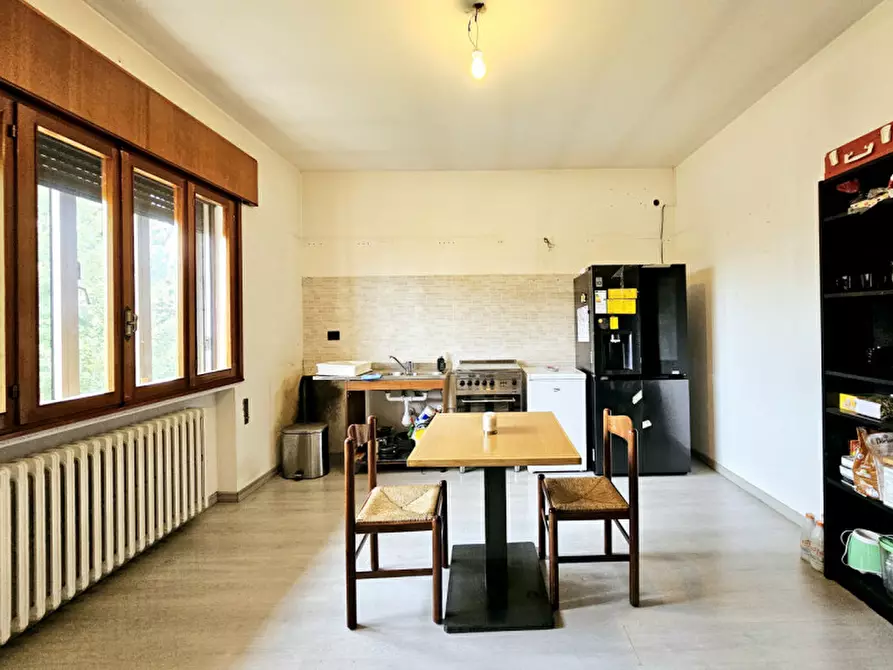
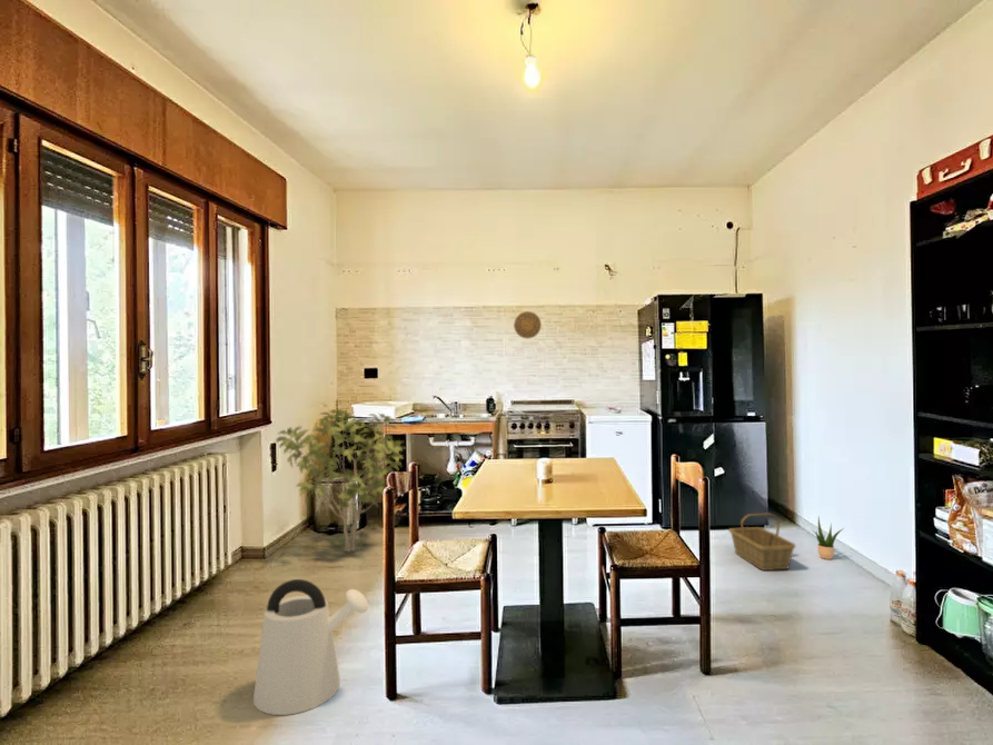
+ potted plant [812,515,845,560]
+ shrub [275,408,408,554]
+ basket [727,513,796,572]
+ decorative plate [513,310,543,339]
+ watering can [252,578,369,716]
